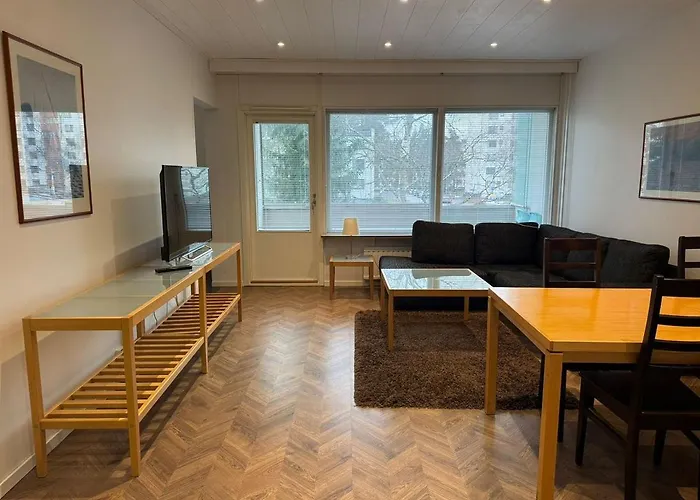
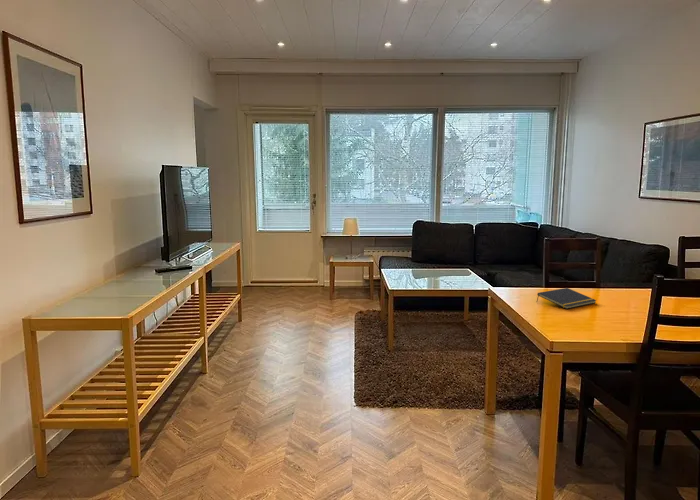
+ notepad [536,287,598,310]
